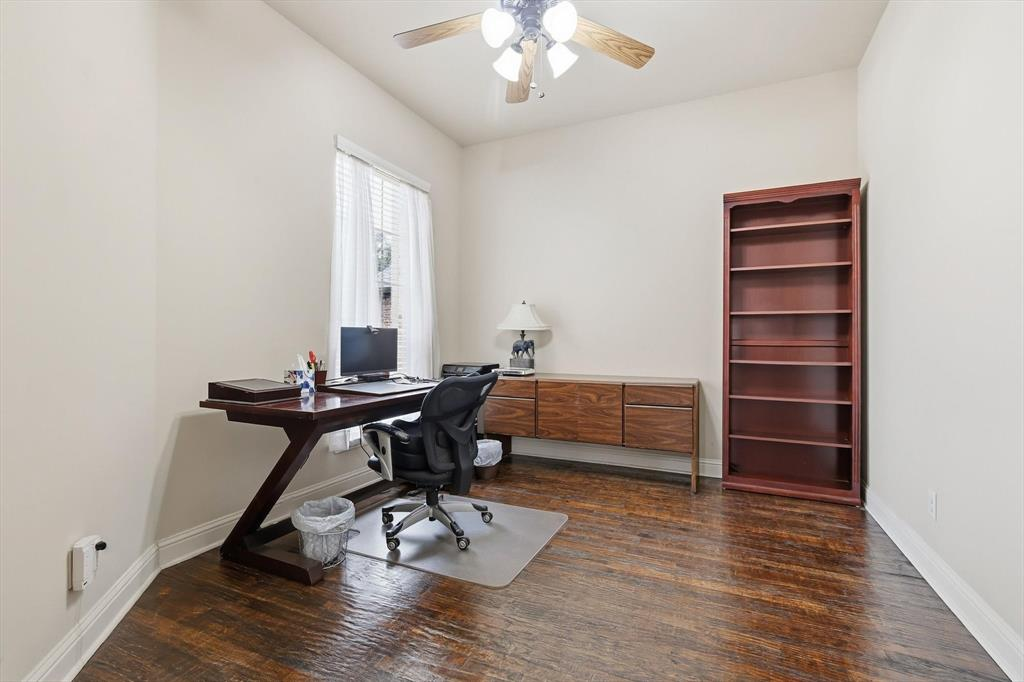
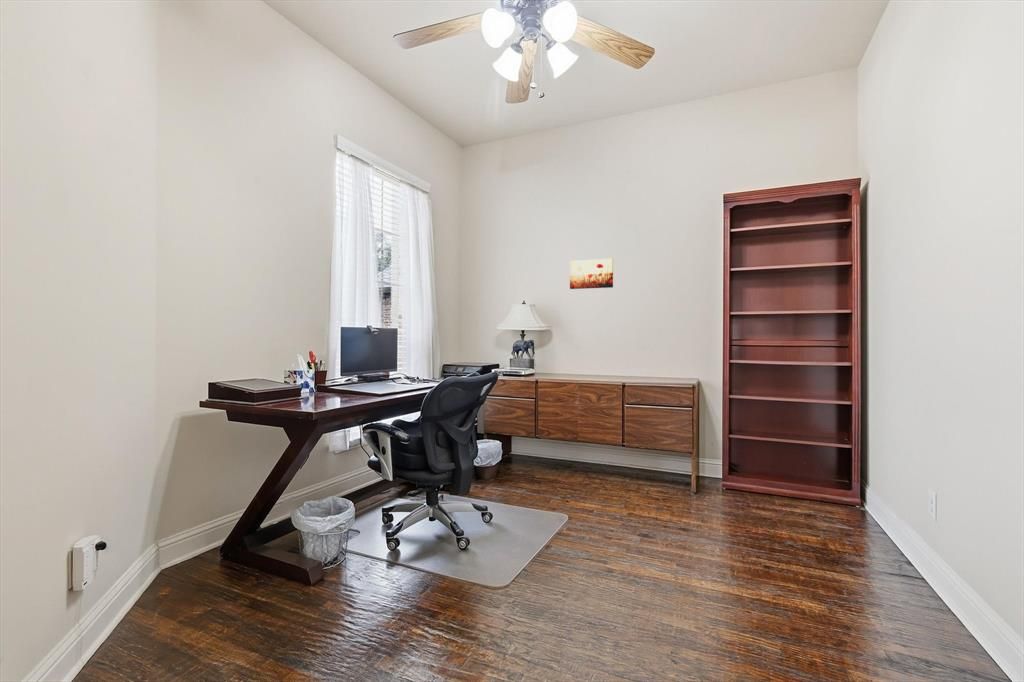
+ wall art [569,258,614,290]
